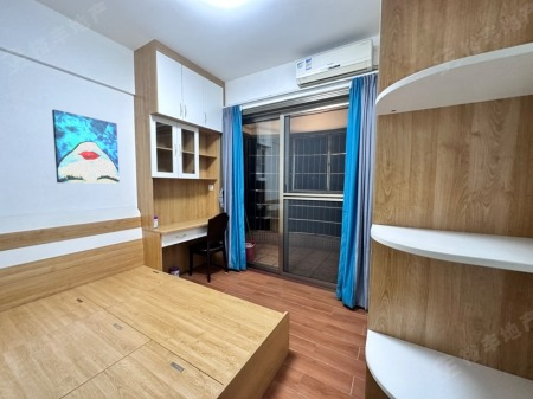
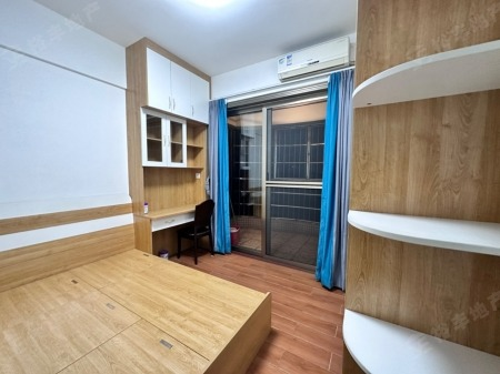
- wall art [51,108,121,184]
